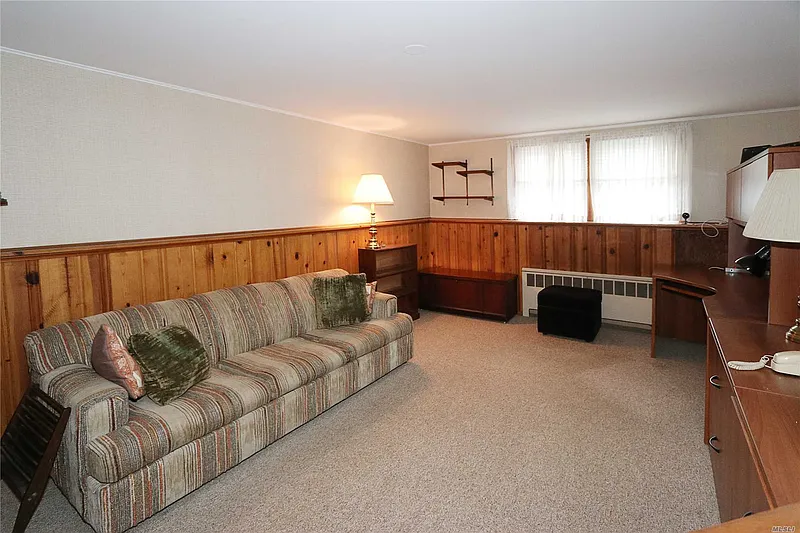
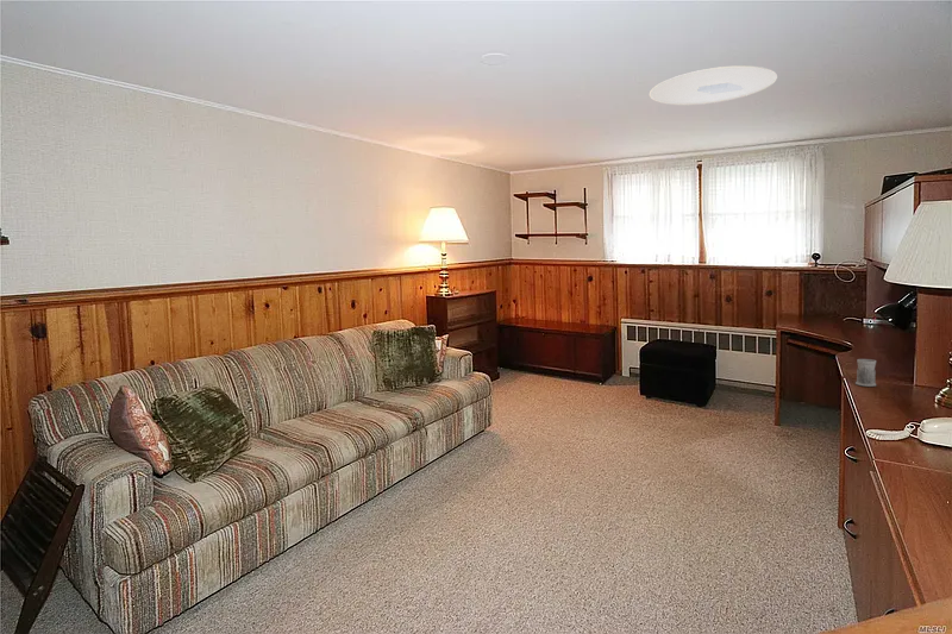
+ ceiling light [649,64,778,106]
+ mug [854,358,877,388]
